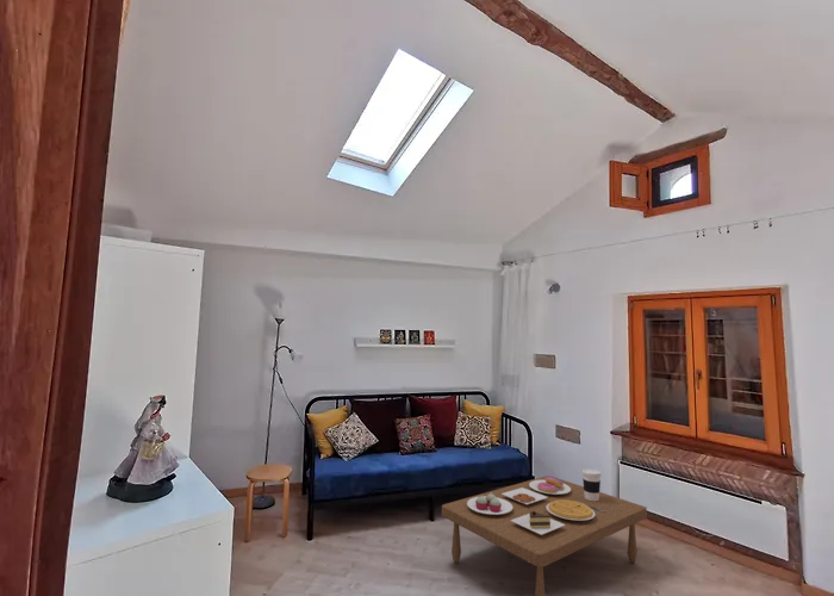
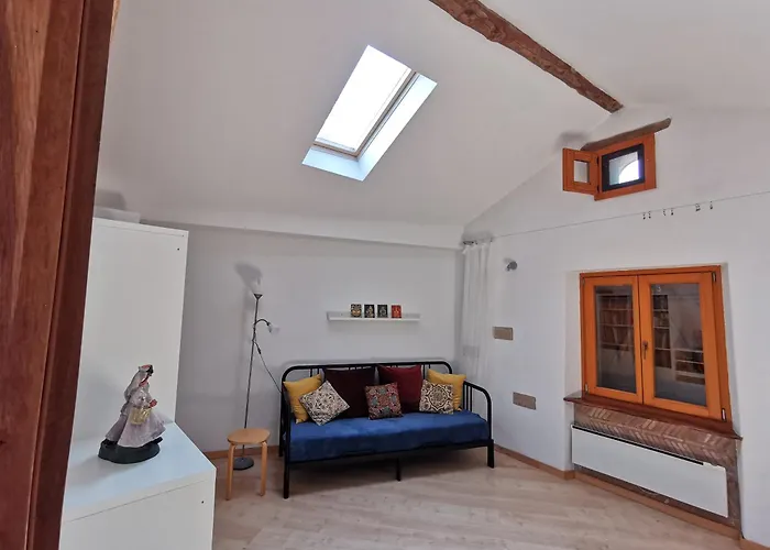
- coffee table [441,468,648,596]
